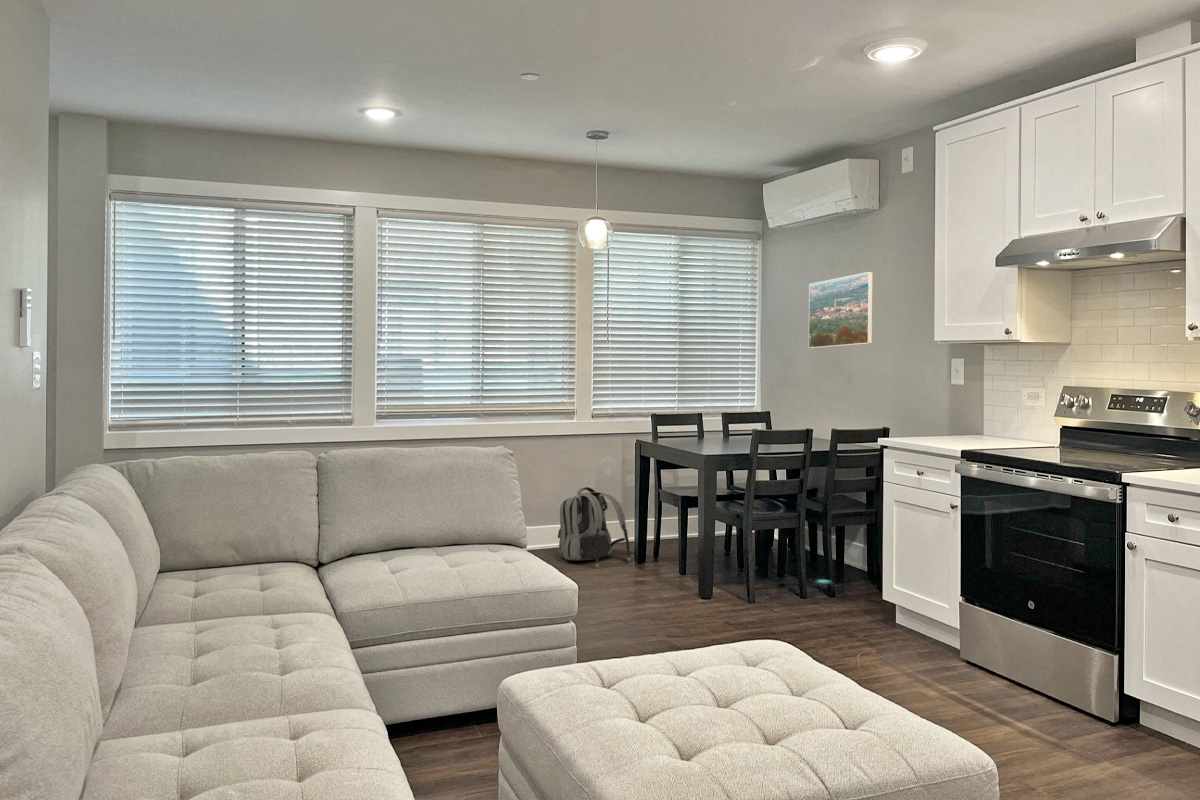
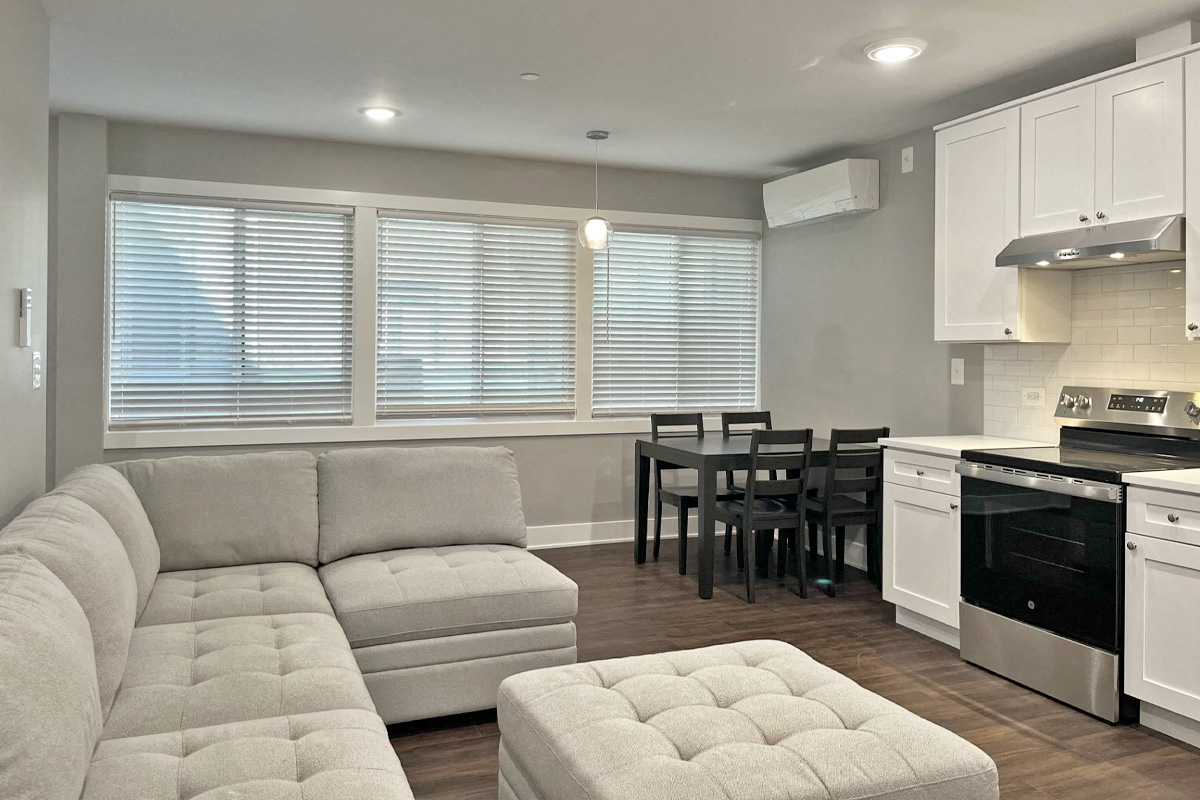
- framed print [808,271,874,349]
- backpack [557,486,631,568]
